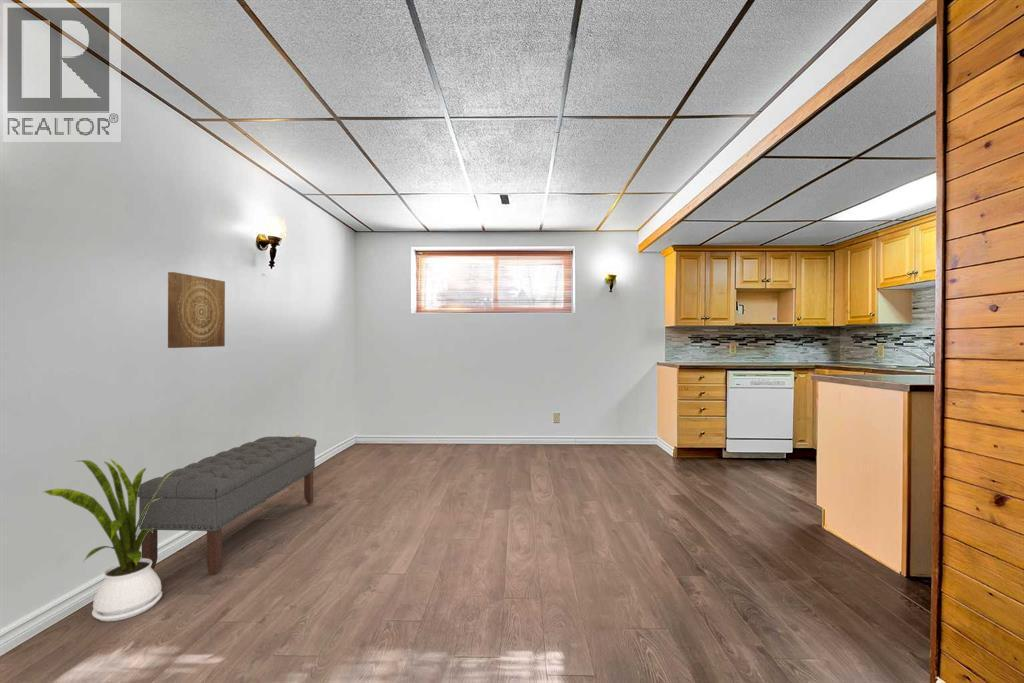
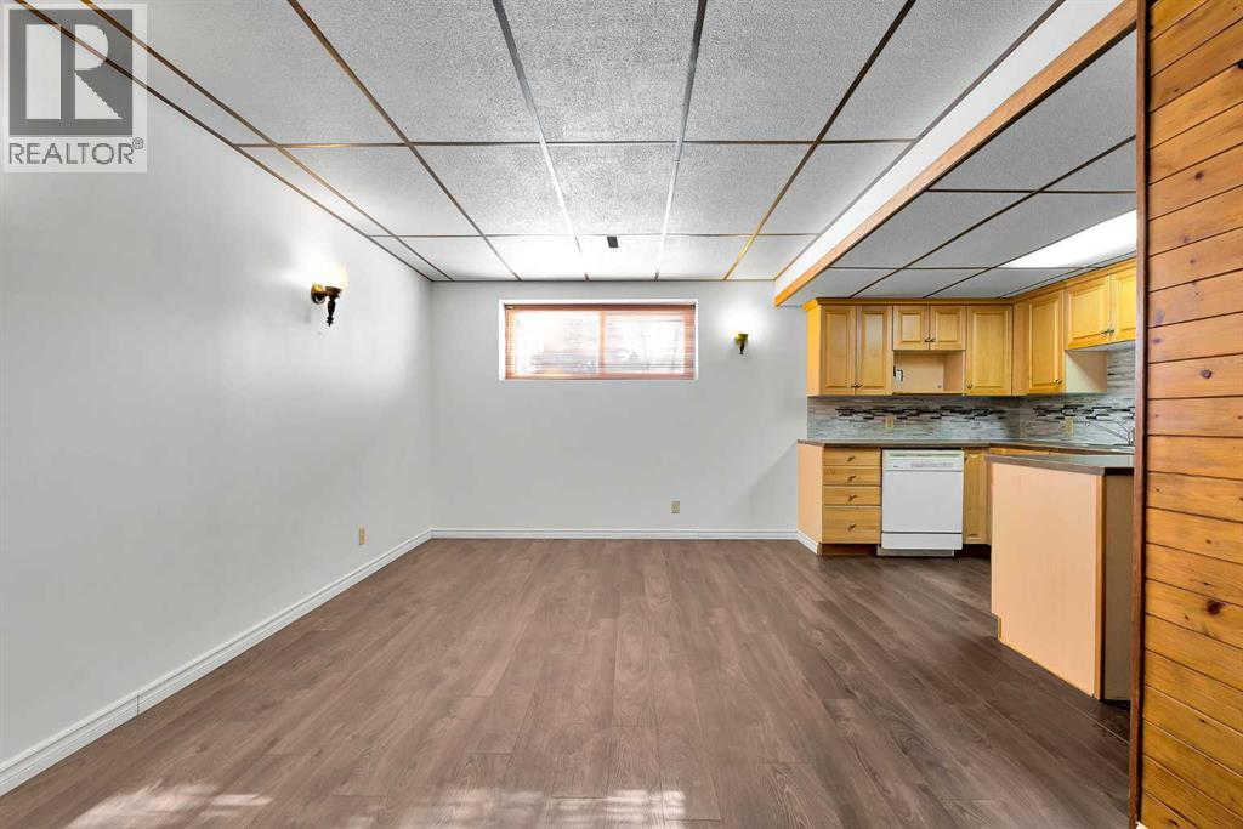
- bench [137,435,318,576]
- house plant [43,458,176,622]
- wall art [167,271,226,349]
